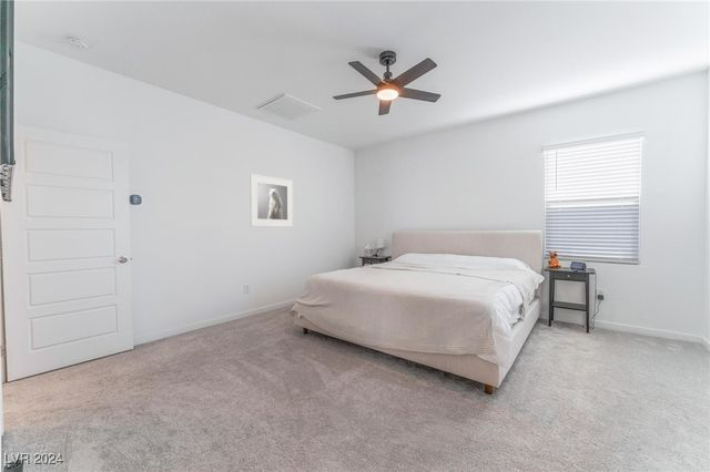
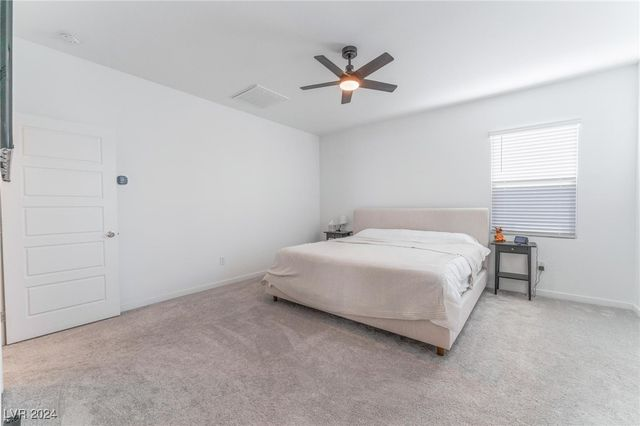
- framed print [248,173,294,227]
